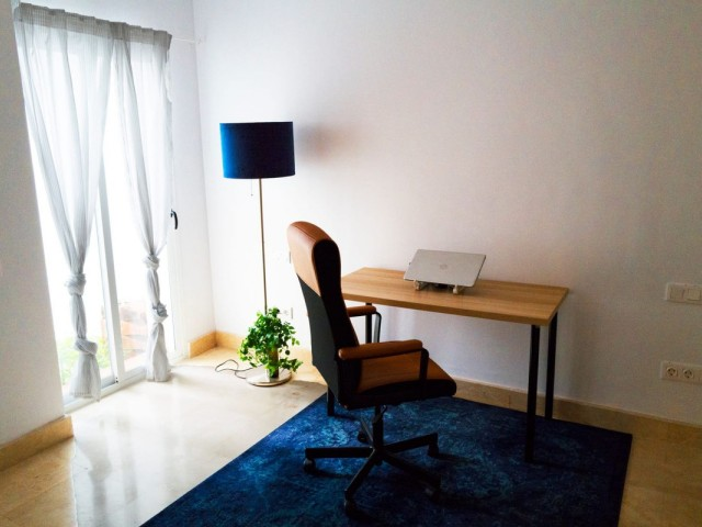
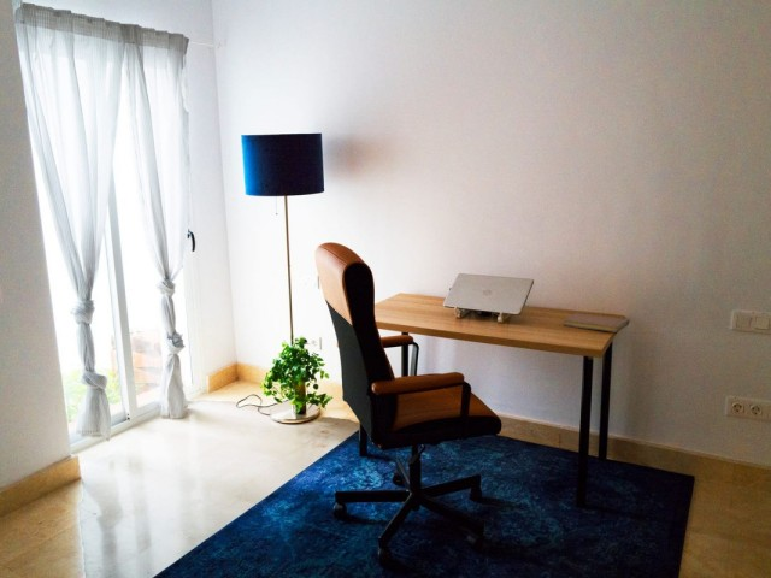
+ notebook [561,312,630,334]
